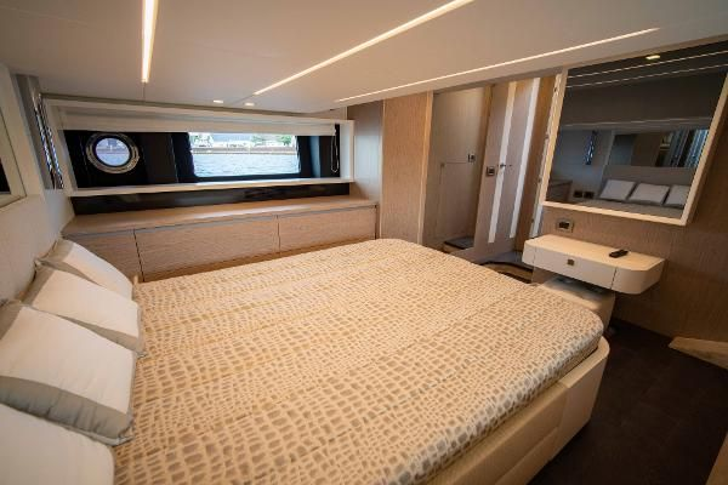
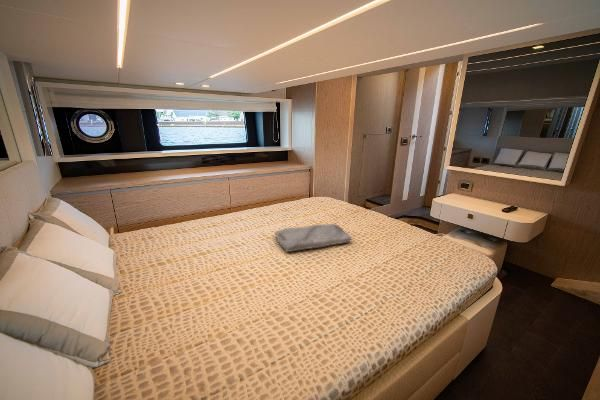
+ serving tray [274,223,353,253]
